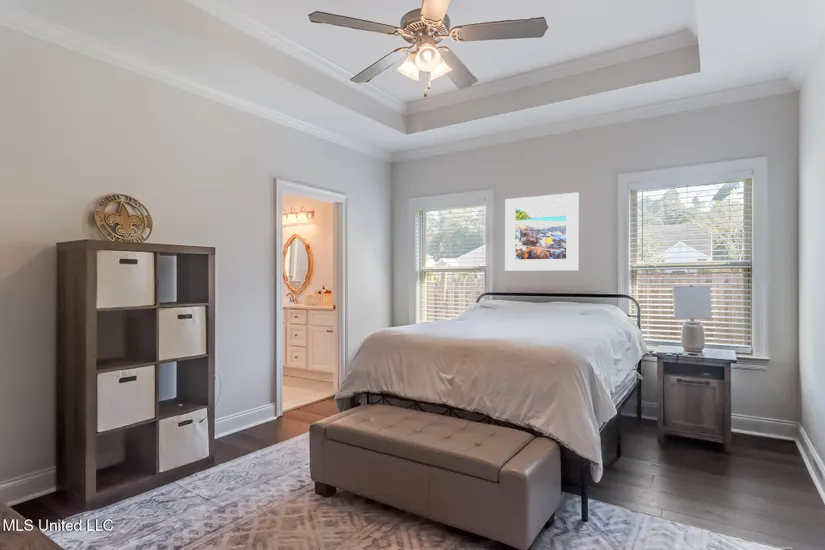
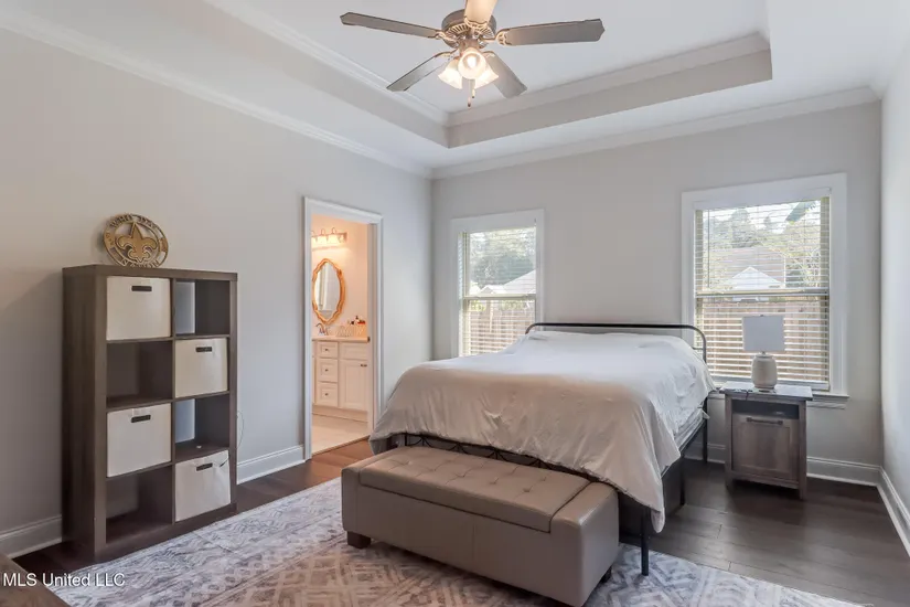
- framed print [504,191,580,272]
